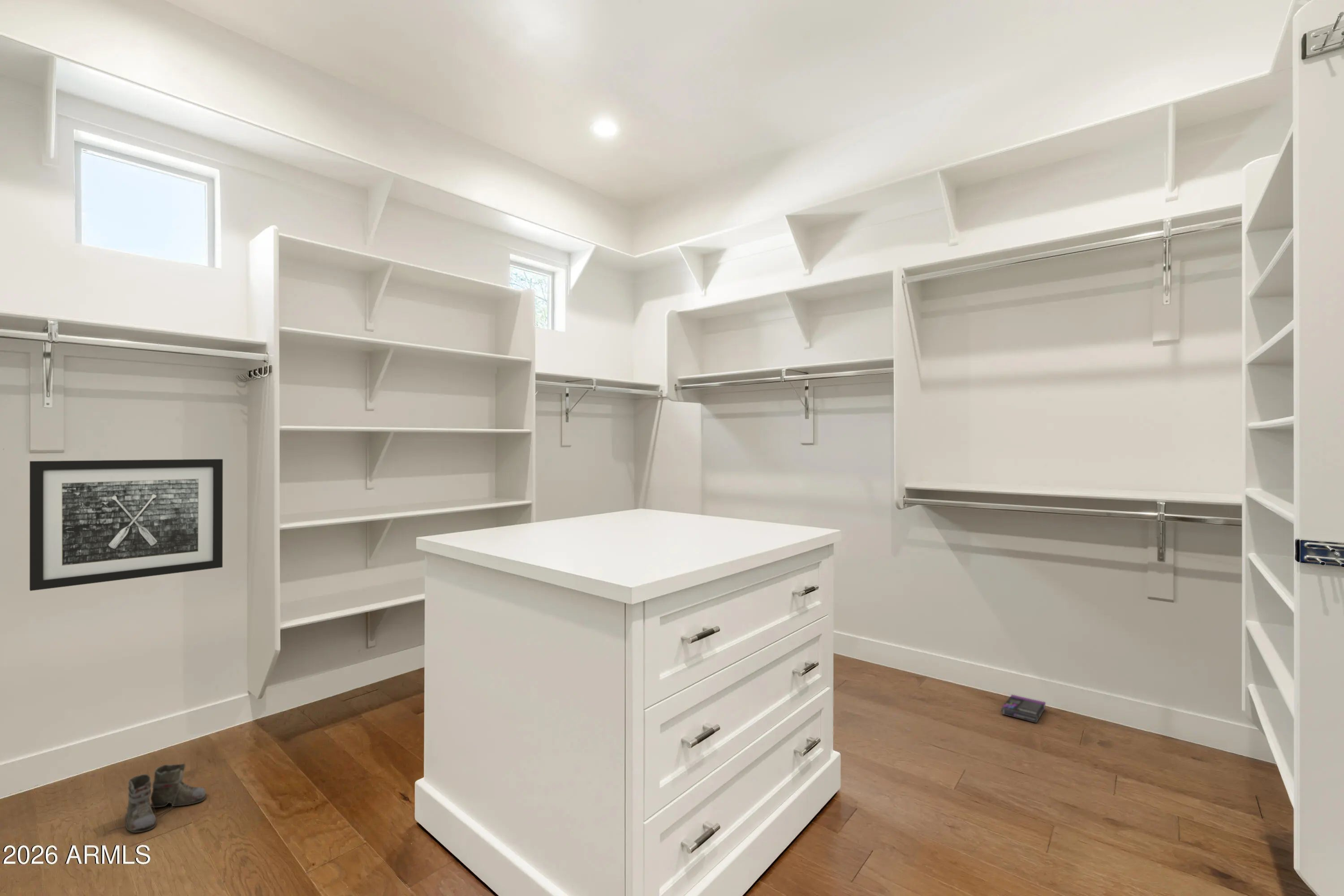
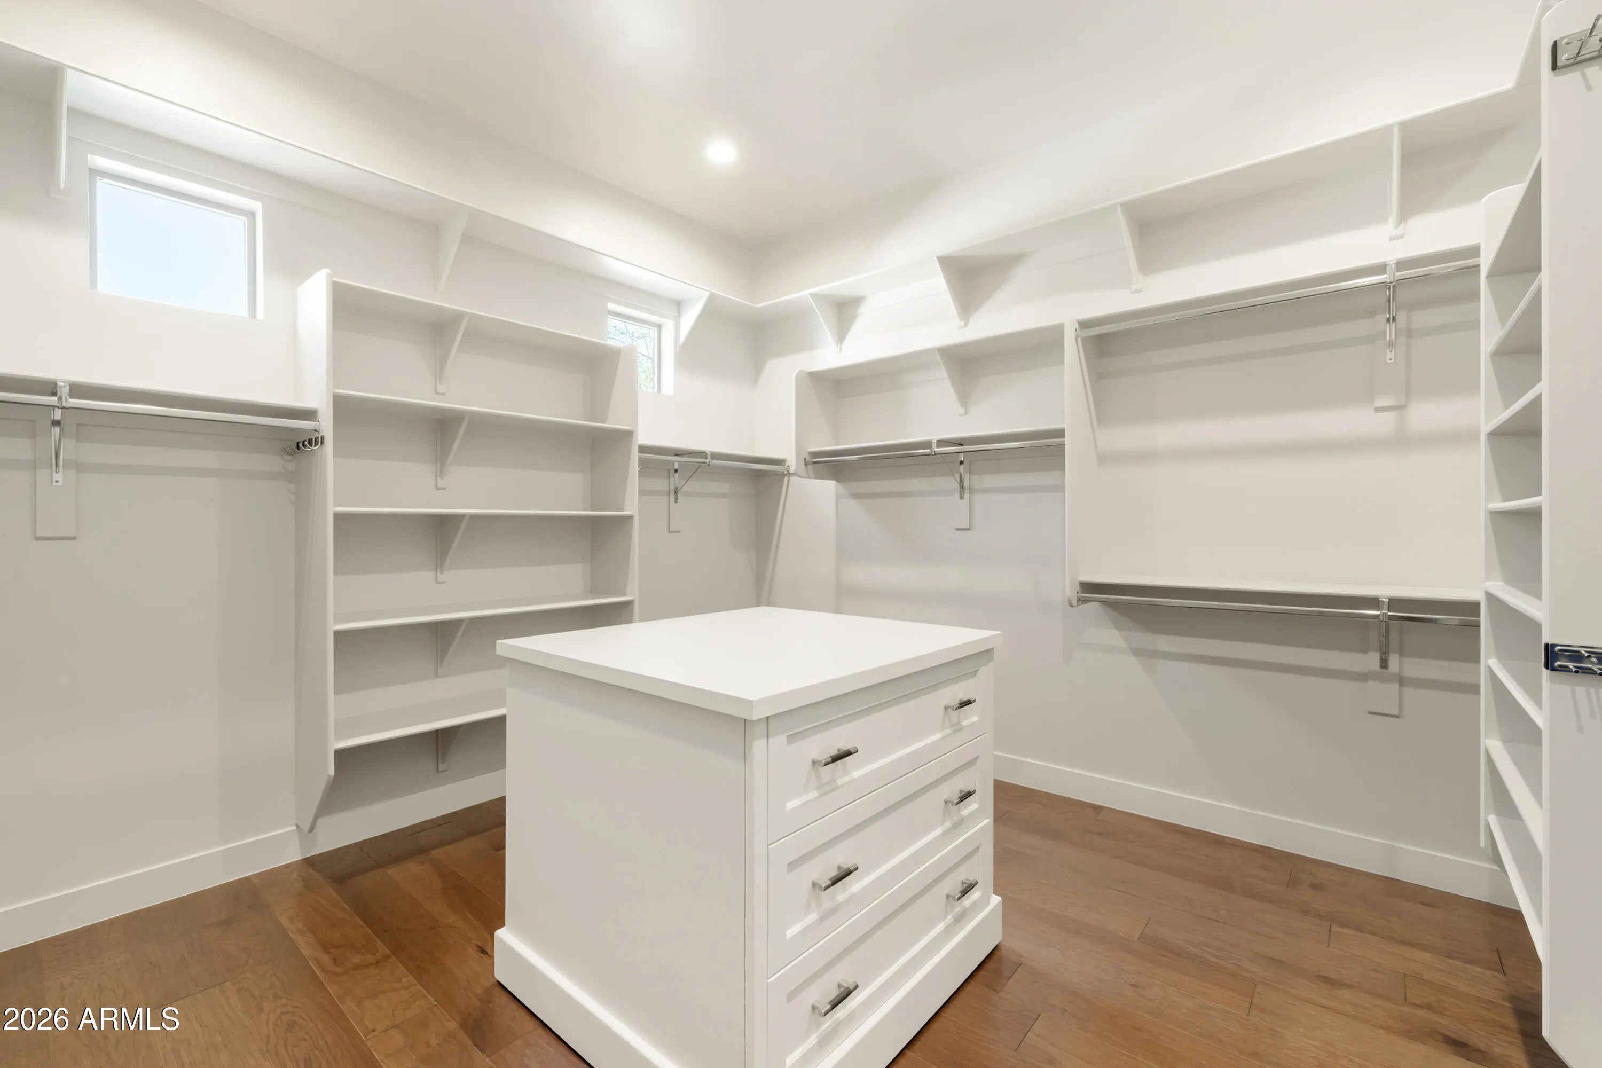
- wall art [29,459,223,591]
- box [1001,694,1046,724]
- boots [107,763,207,833]
